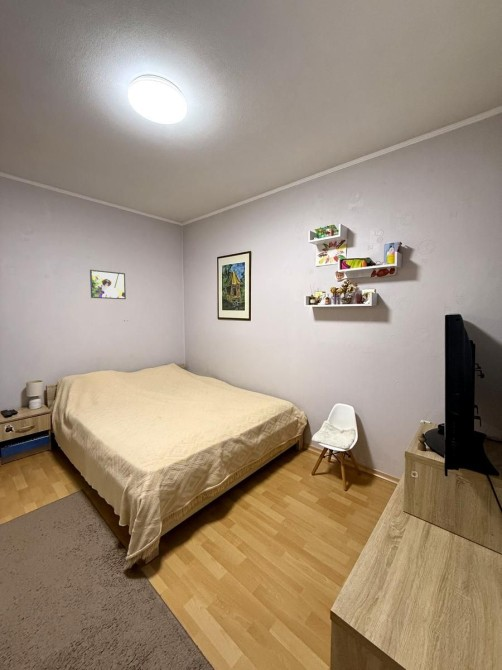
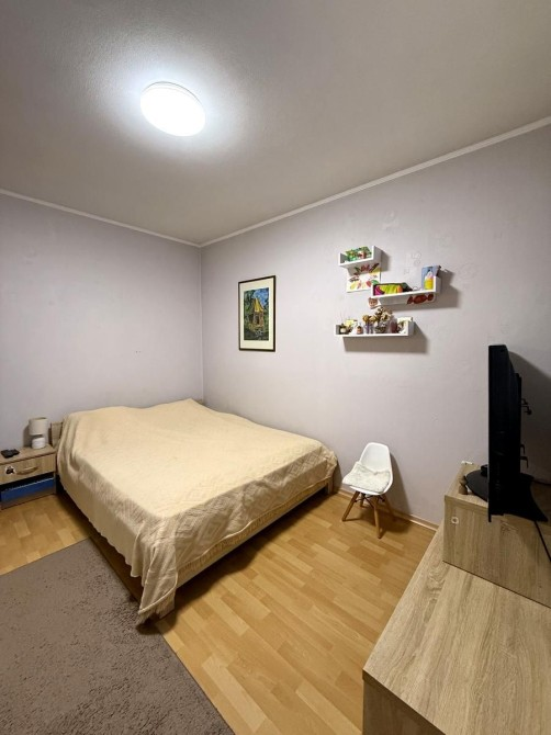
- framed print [89,269,127,300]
